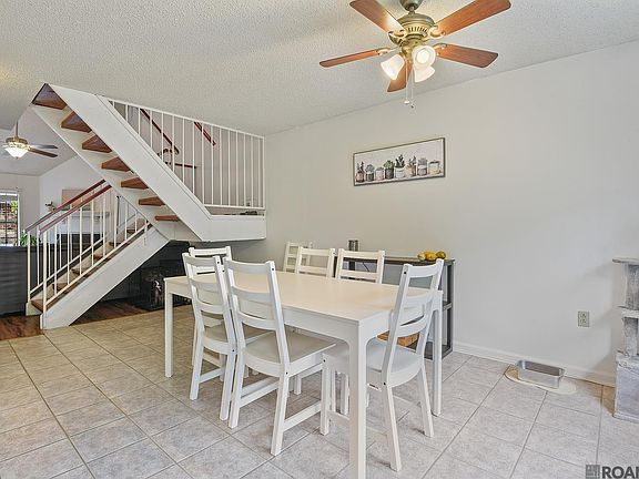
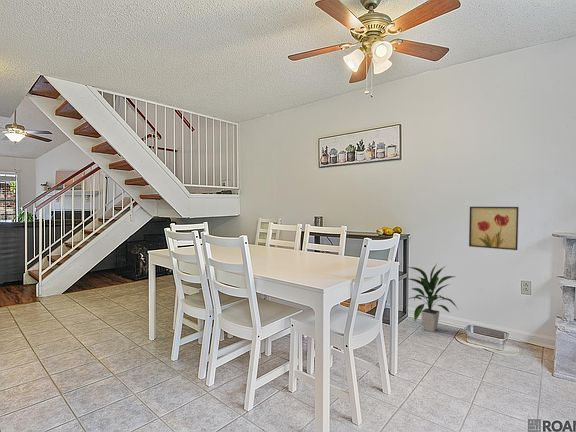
+ wall art [468,206,519,251]
+ indoor plant [403,263,458,333]
